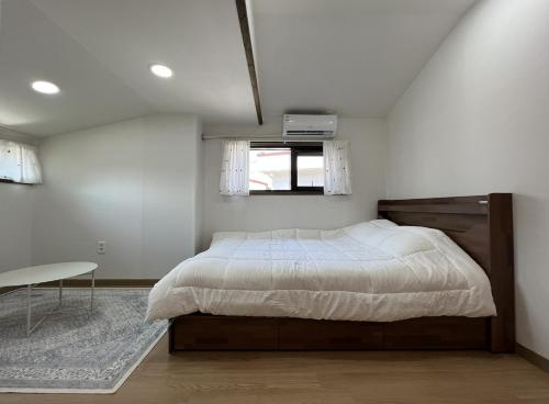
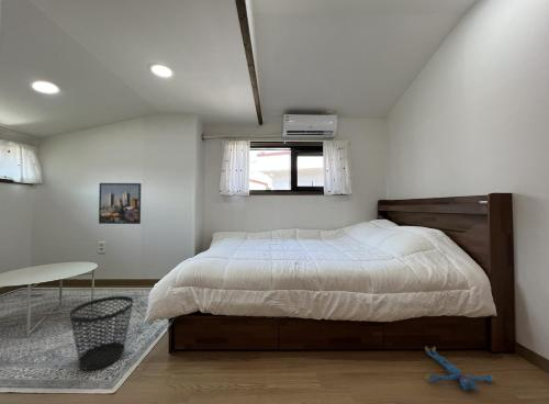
+ plush toy [424,346,496,391]
+ wastebasket [68,295,134,371]
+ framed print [98,182,143,225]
